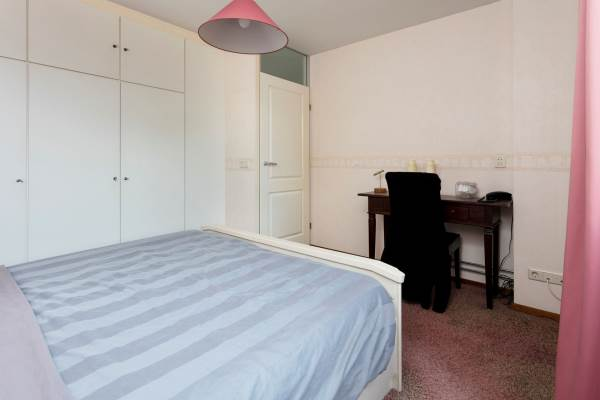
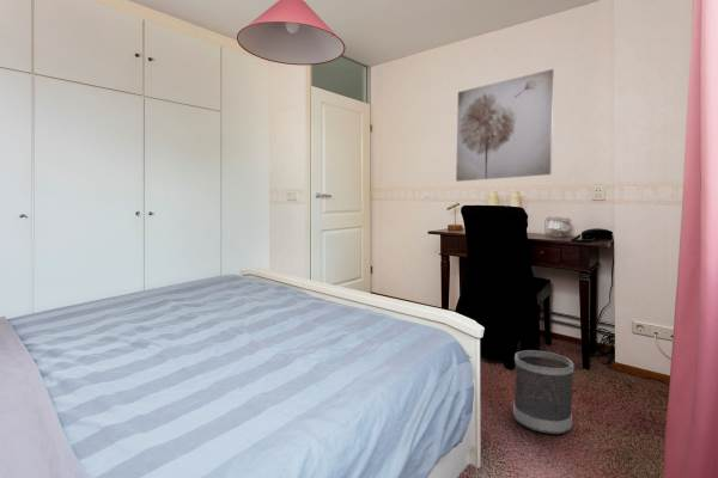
+ wastebasket [512,349,576,435]
+ wall art [455,68,555,183]
